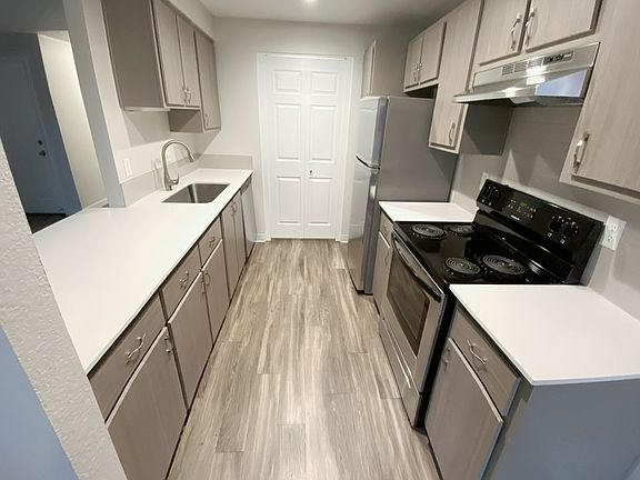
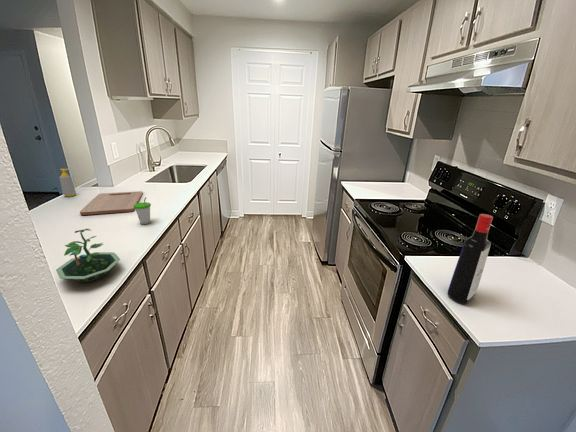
+ soap bottle [58,168,77,198]
+ liquor bottle [446,213,494,305]
+ cutting board [79,190,144,216]
+ terrarium [55,228,121,283]
+ cup [134,196,152,226]
